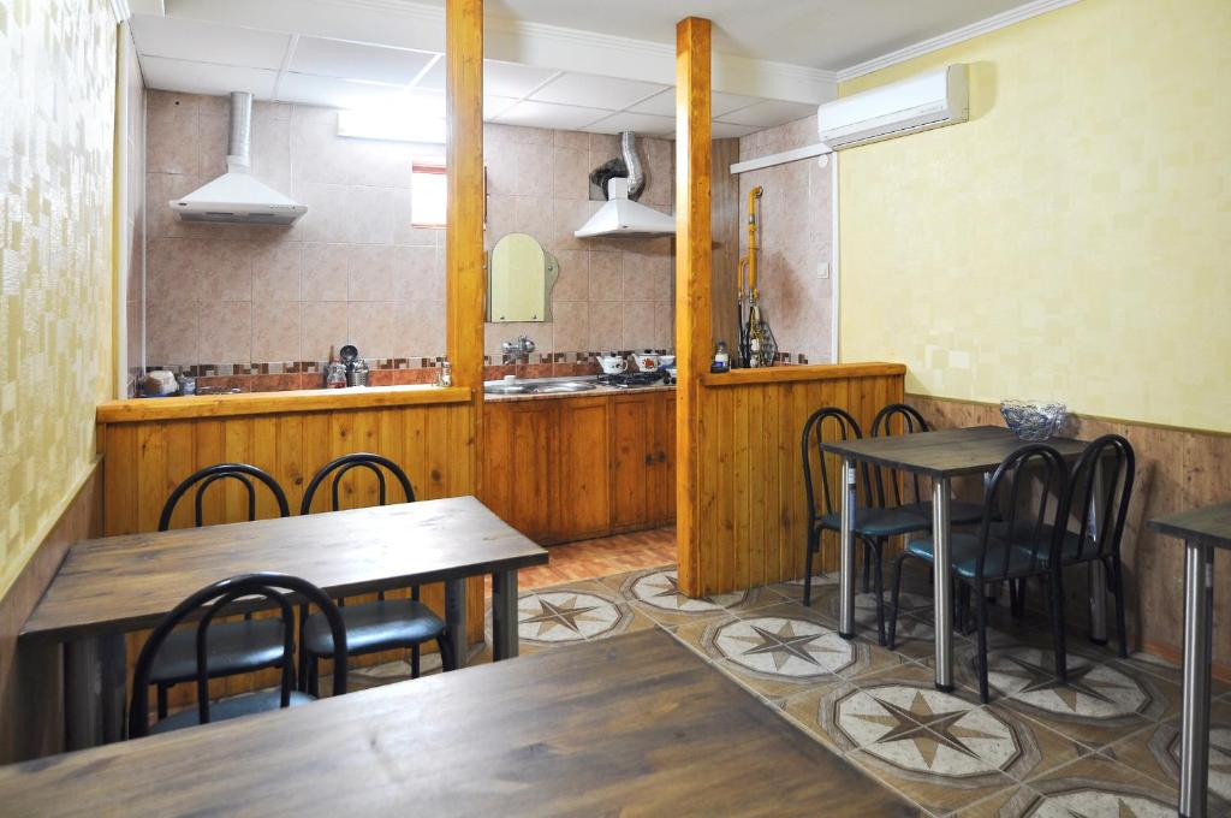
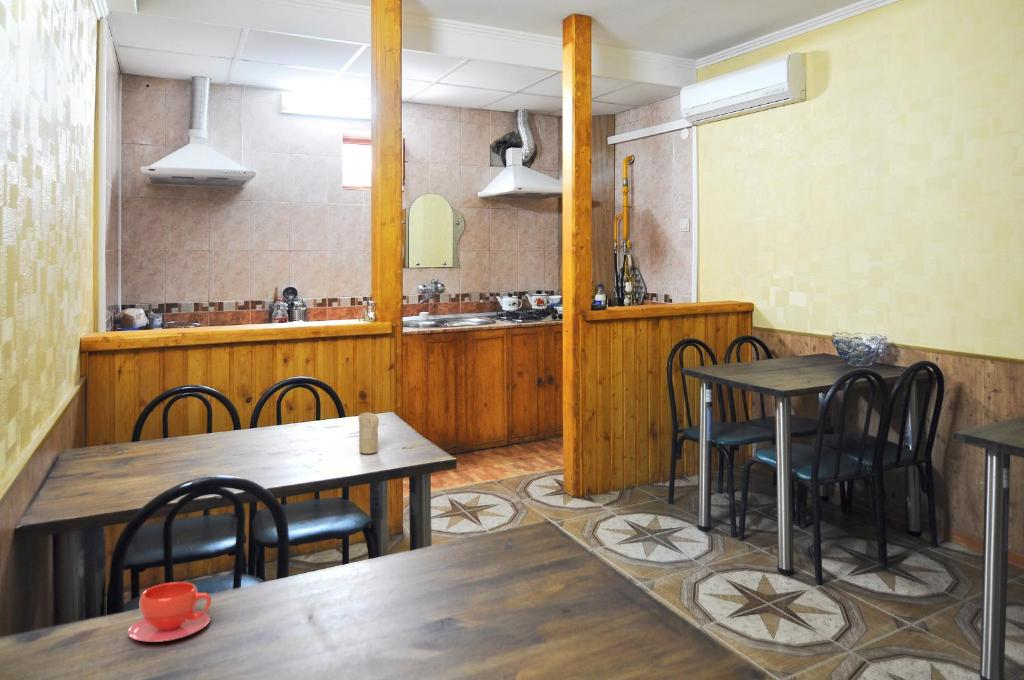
+ teacup [127,581,212,643]
+ candle [358,411,380,455]
